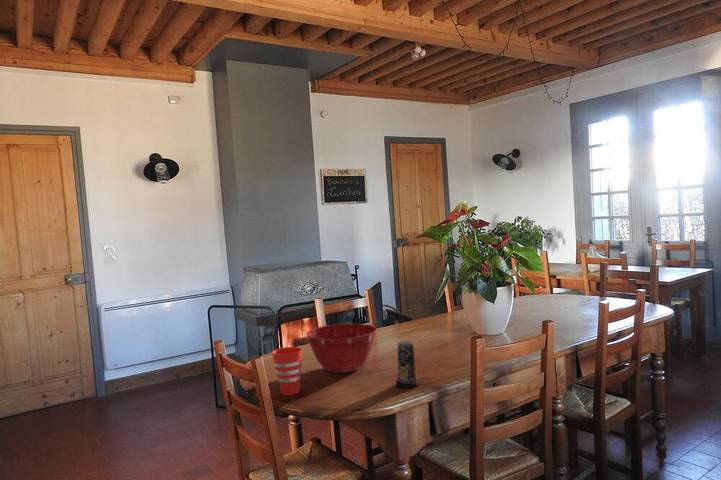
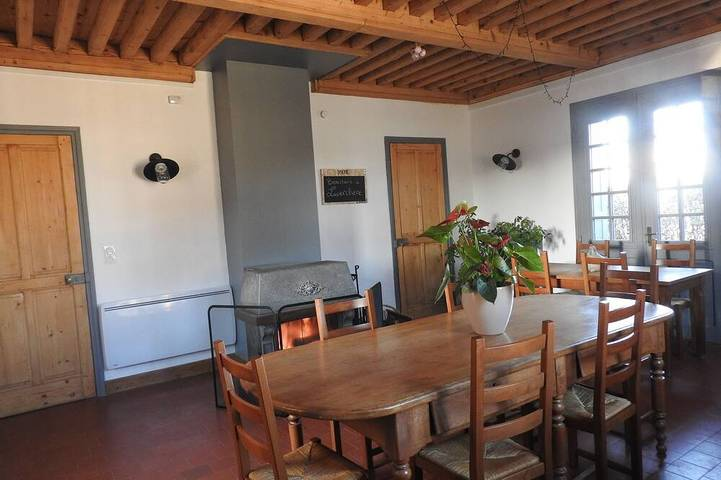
- mixing bowl [305,323,378,374]
- candle [395,340,420,388]
- cup [271,346,303,397]
